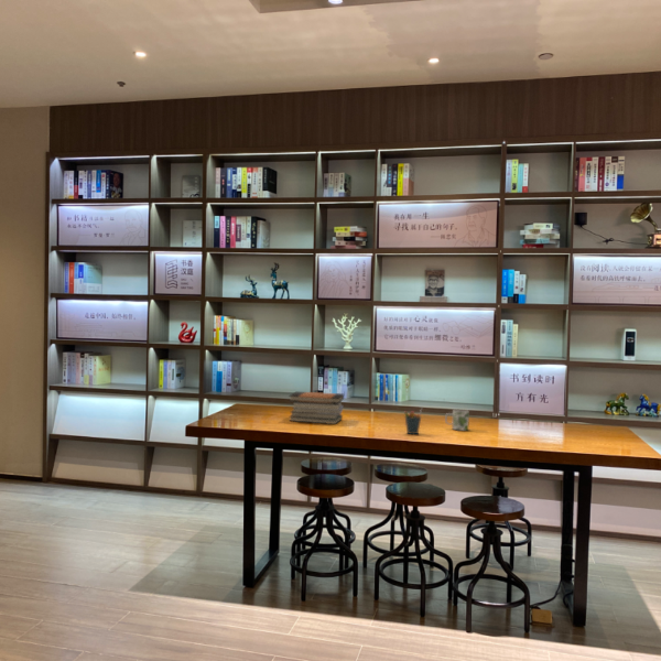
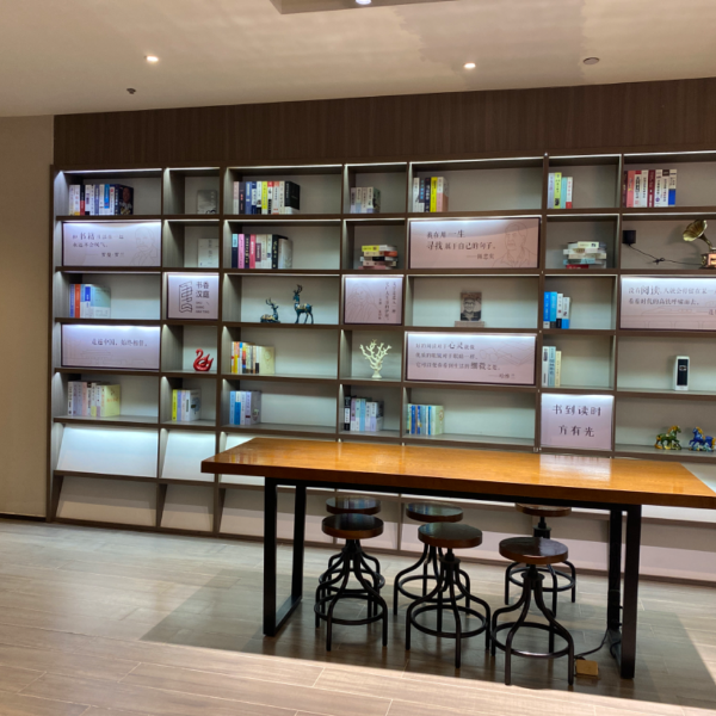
- book stack [288,391,345,425]
- mug [444,408,470,432]
- pen holder [403,407,423,435]
